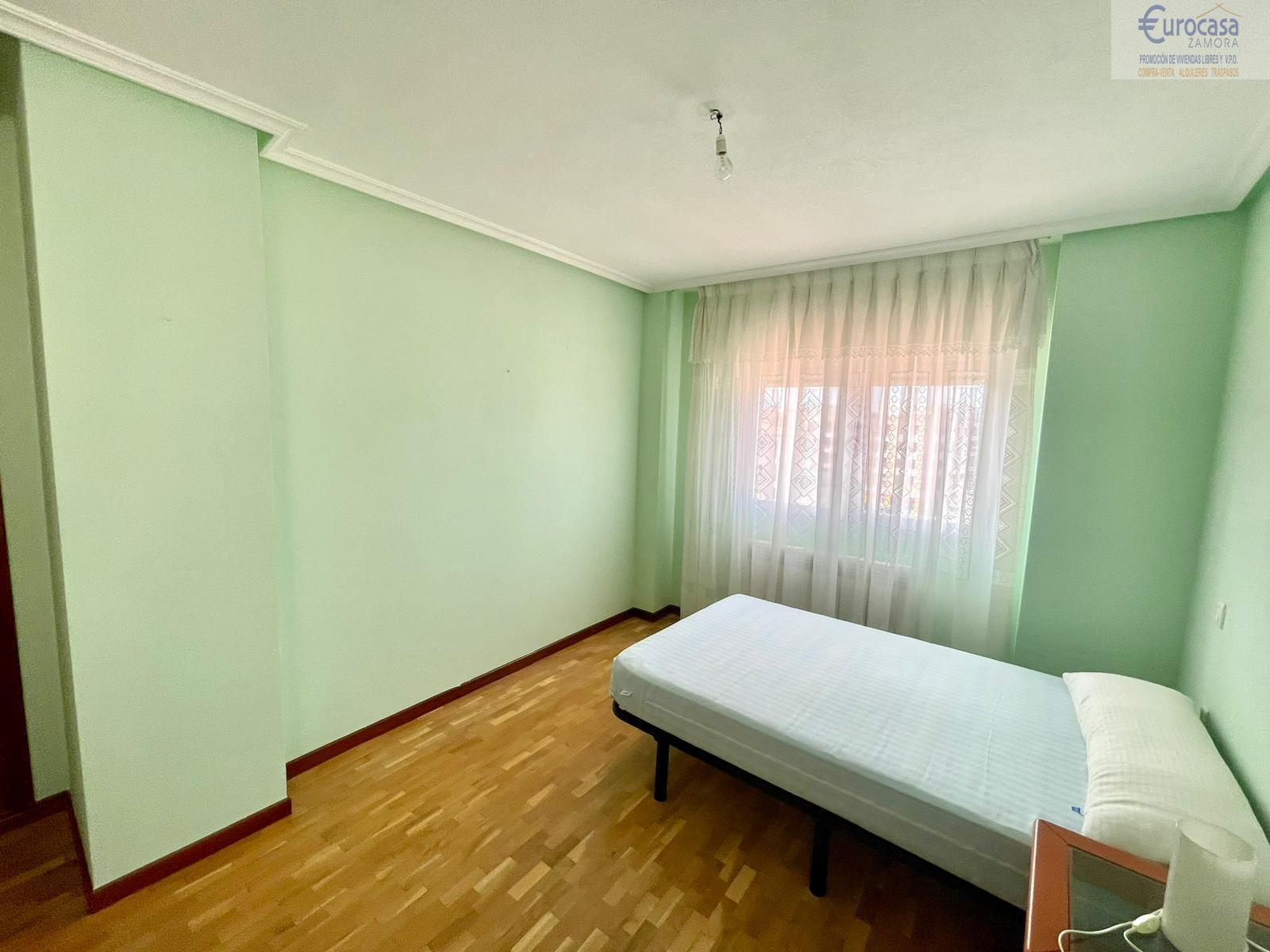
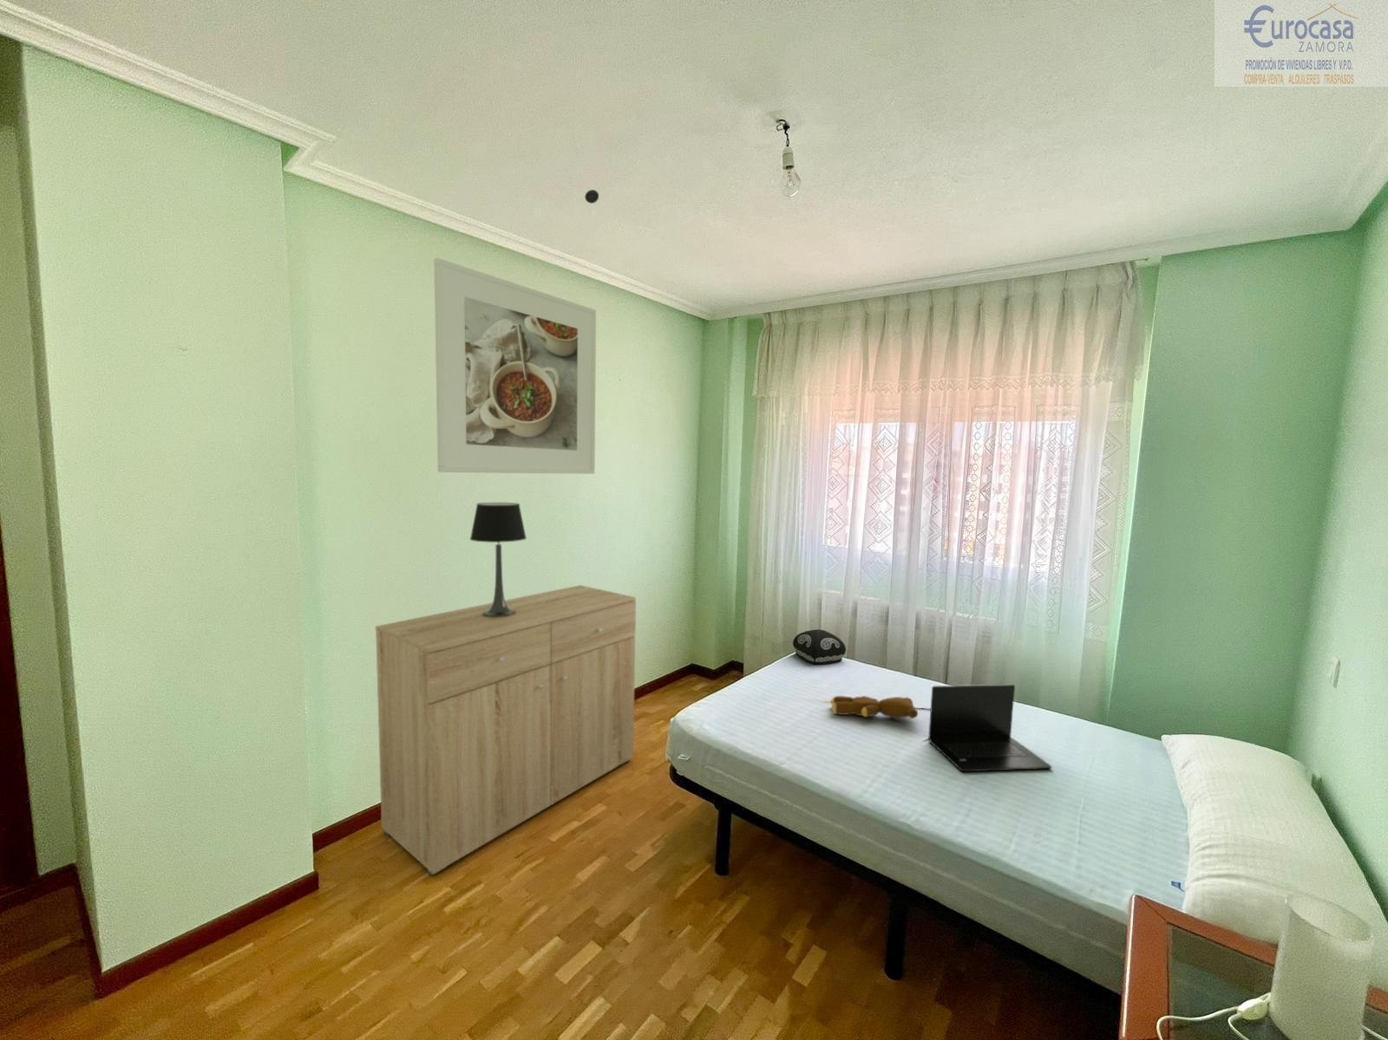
+ smoke detector [584,189,599,204]
+ dresser [375,584,637,877]
+ table lamp [469,501,528,617]
+ cushion [792,628,847,665]
+ teddy bear [831,695,919,719]
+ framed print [433,257,597,475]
+ laptop [928,684,1052,772]
